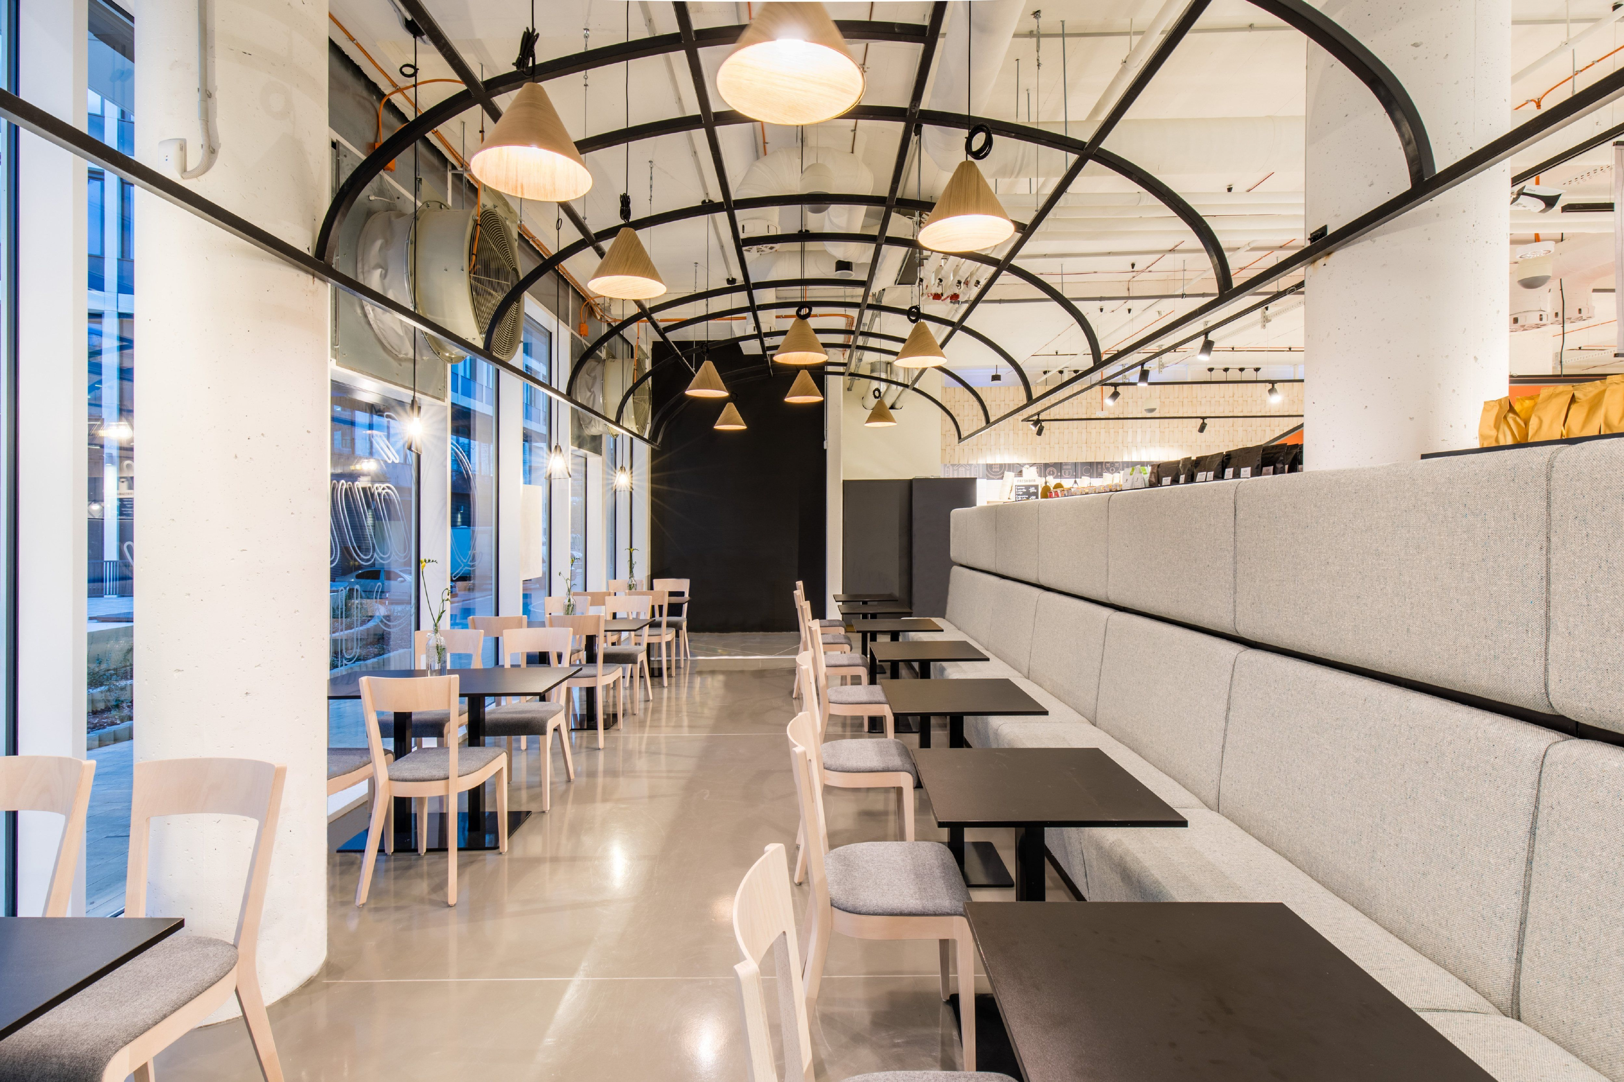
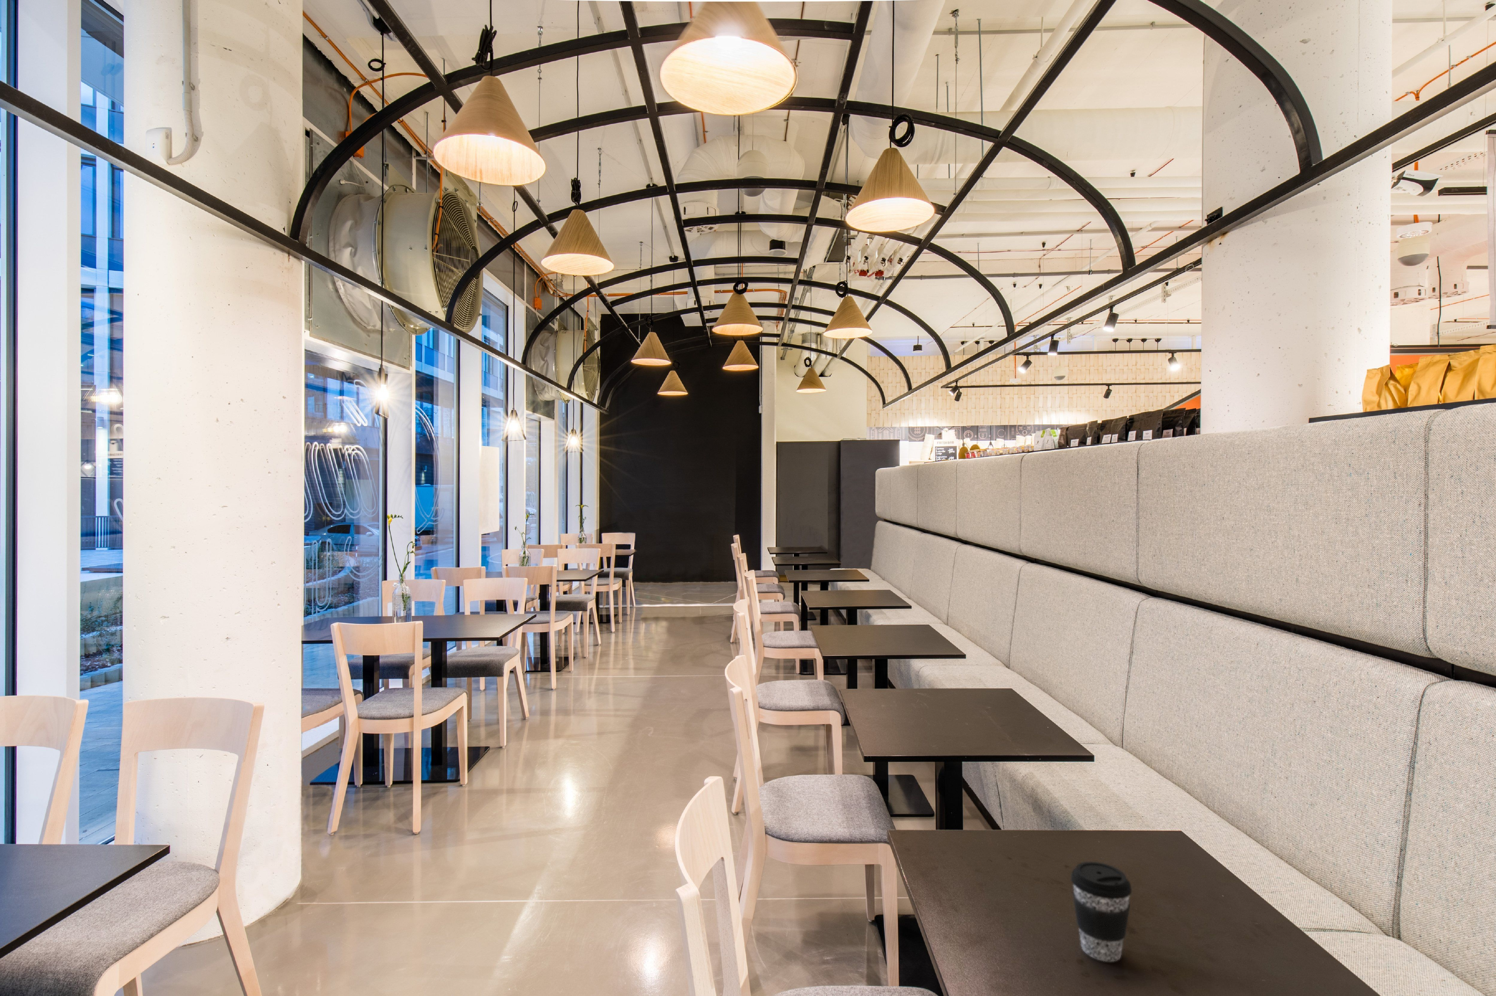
+ coffee cup [1070,861,1132,962]
